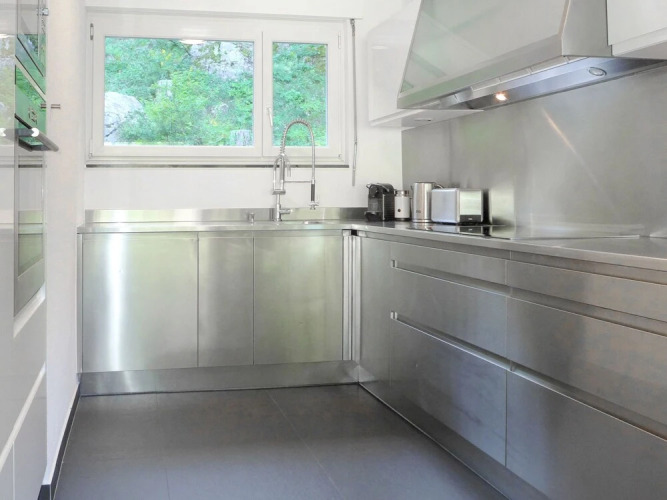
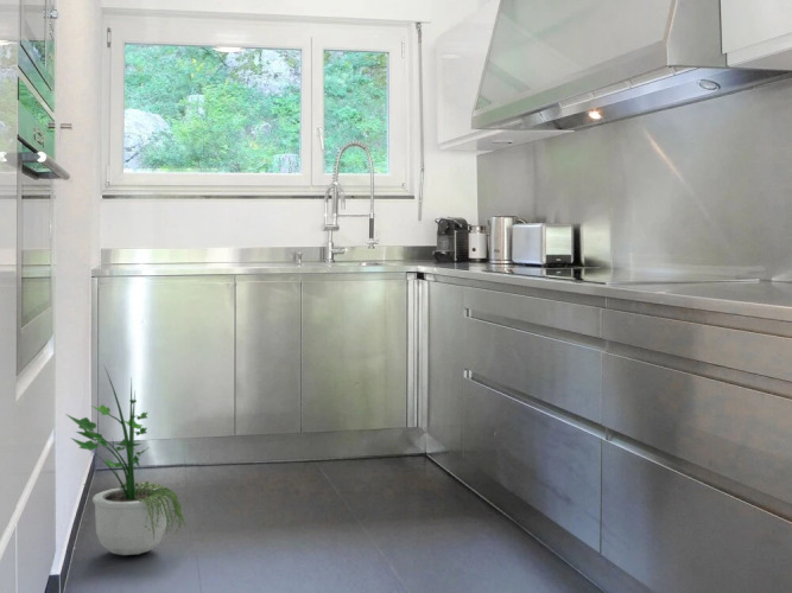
+ potted plant [66,365,188,556]
